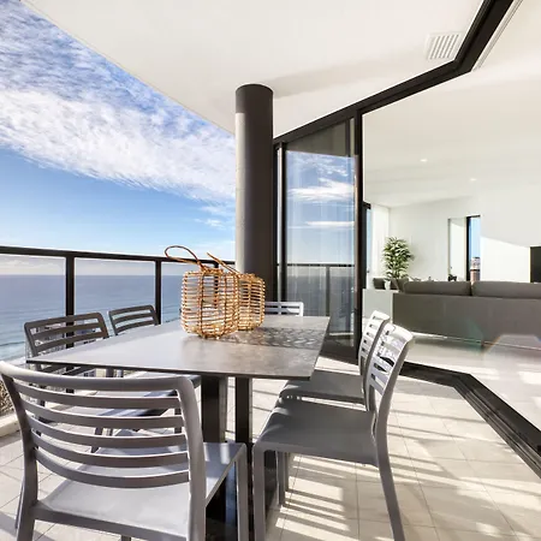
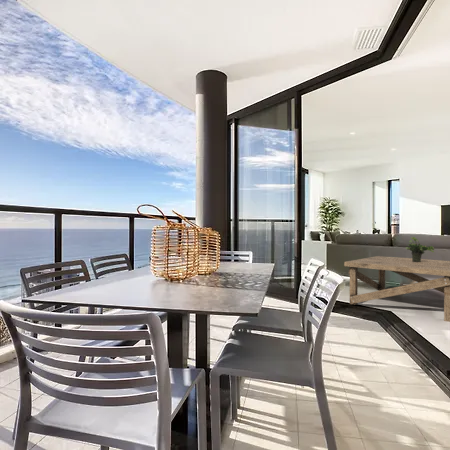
+ coffee table [343,255,450,323]
+ potted plant [405,236,435,262]
